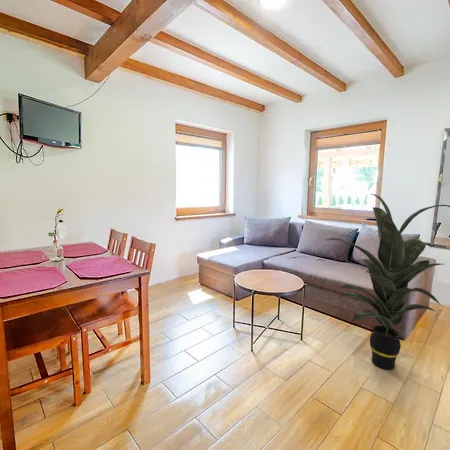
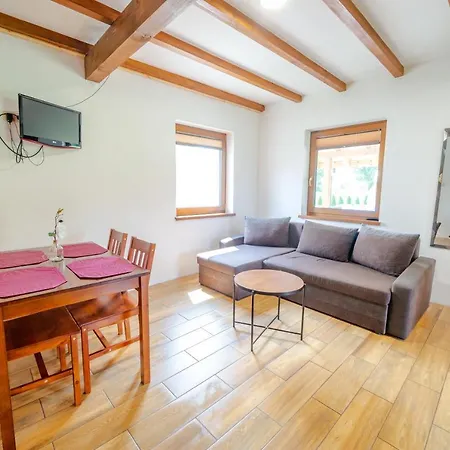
- indoor plant [325,193,450,371]
